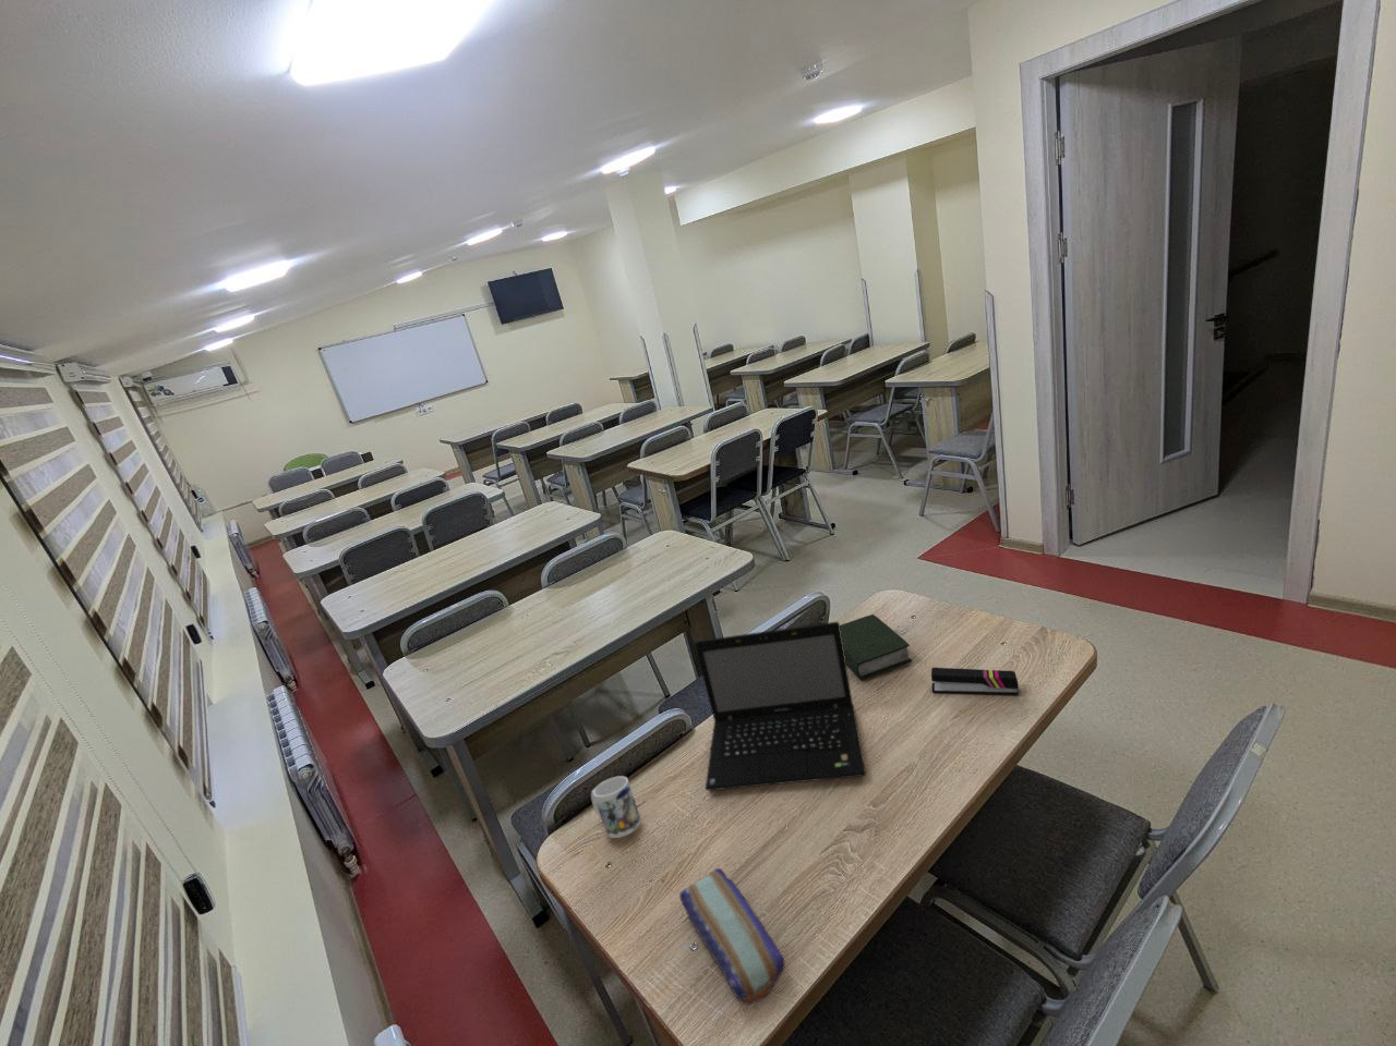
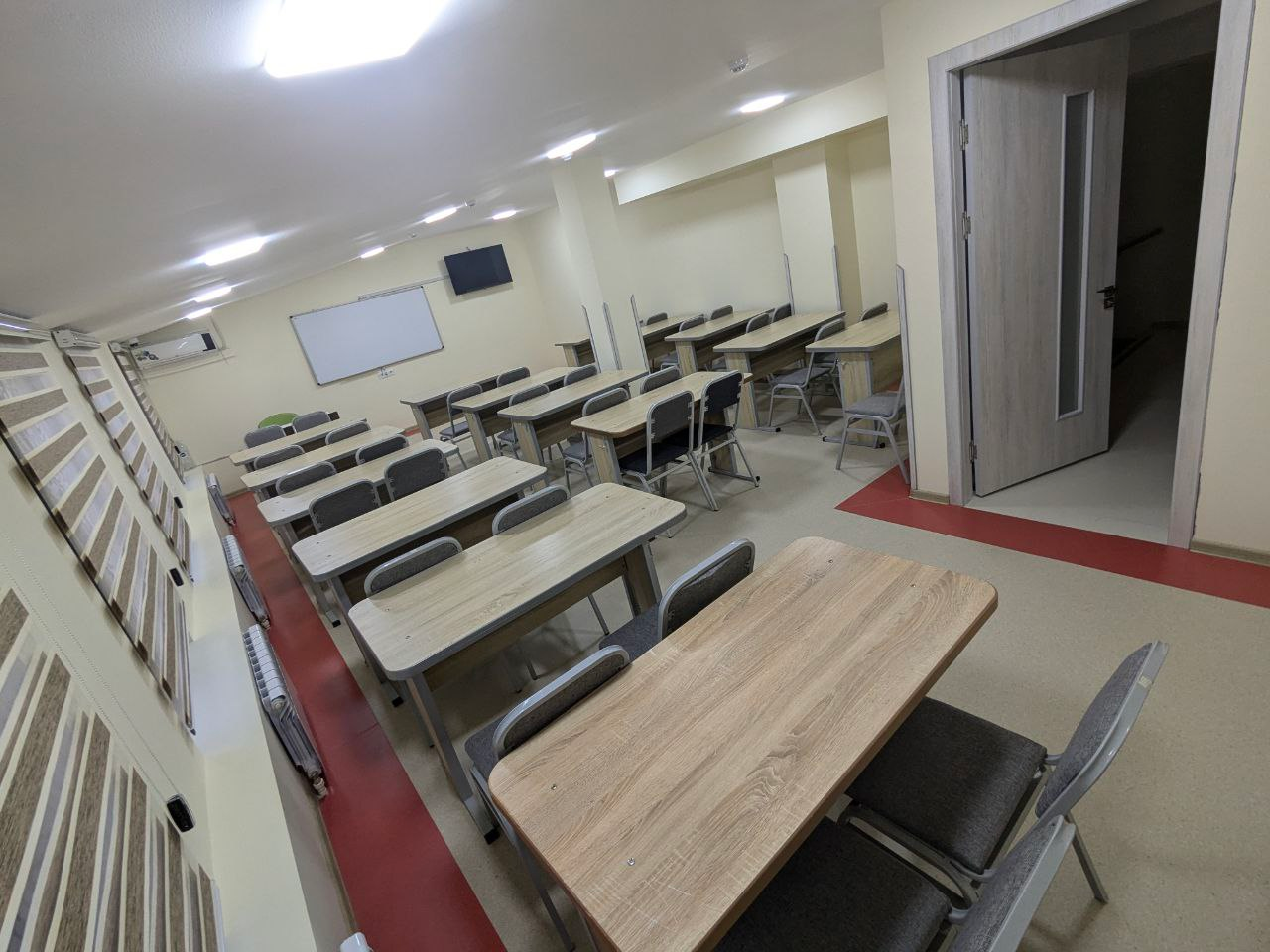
- pencil case [678,867,786,1005]
- book [840,613,912,681]
- mug [590,775,642,839]
- stapler [930,667,1020,697]
- laptop [694,621,867,792]
